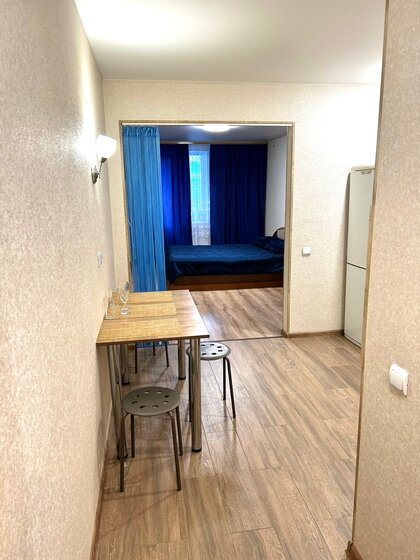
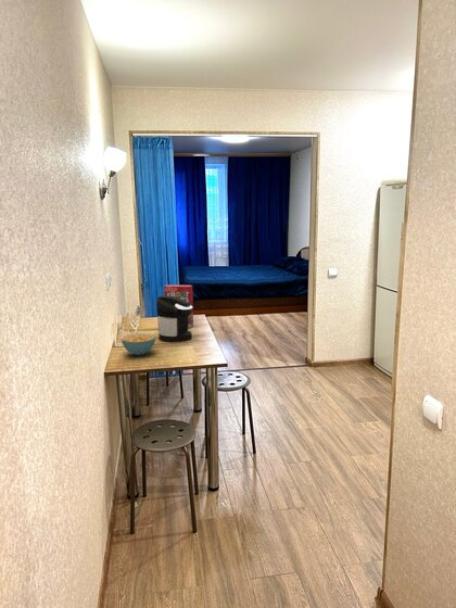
+ cereal box [163,284,194,328]
+ cereal bowl [121,332,156,356]
+ coffee maker [155,294,193,343]
